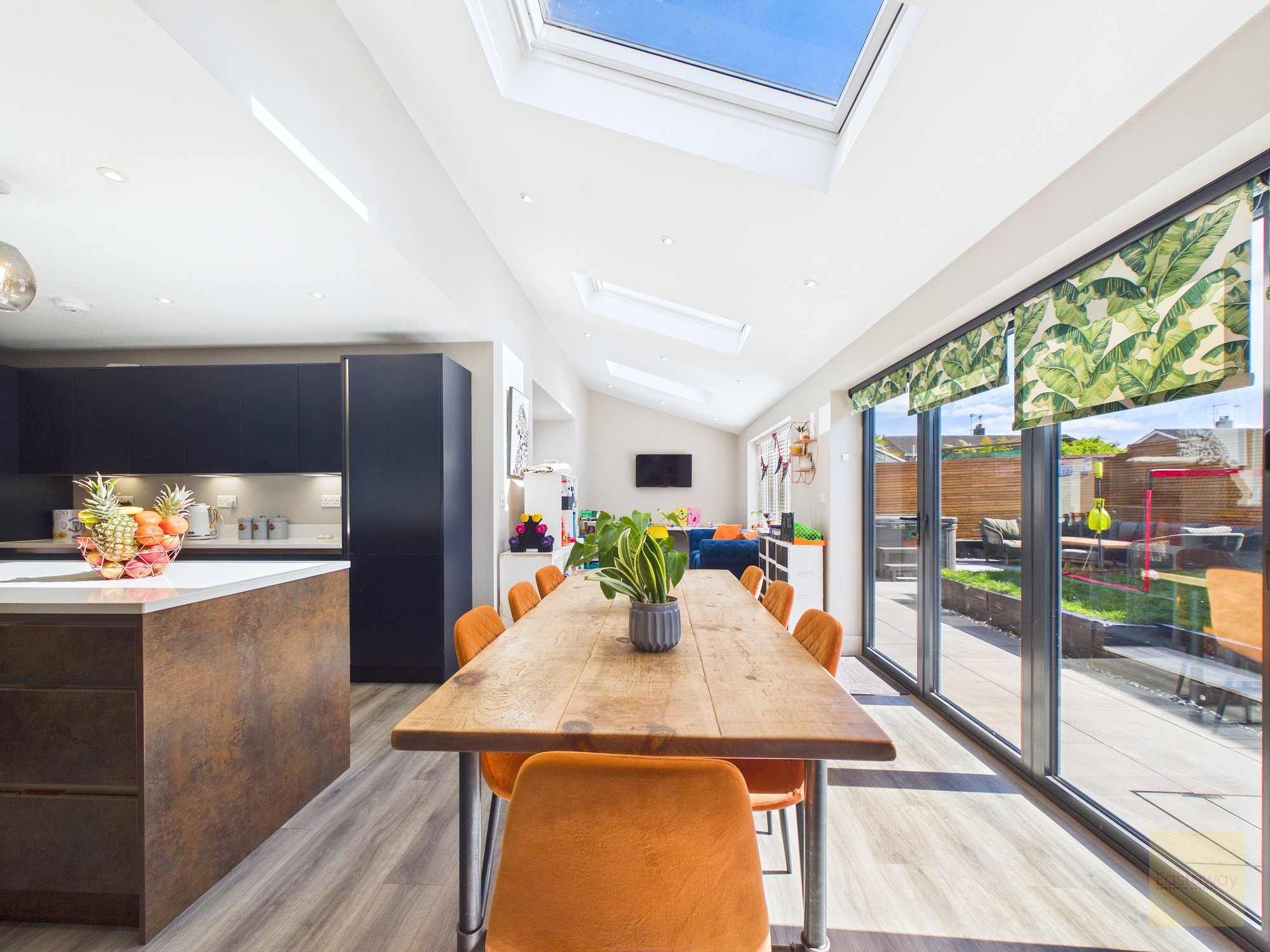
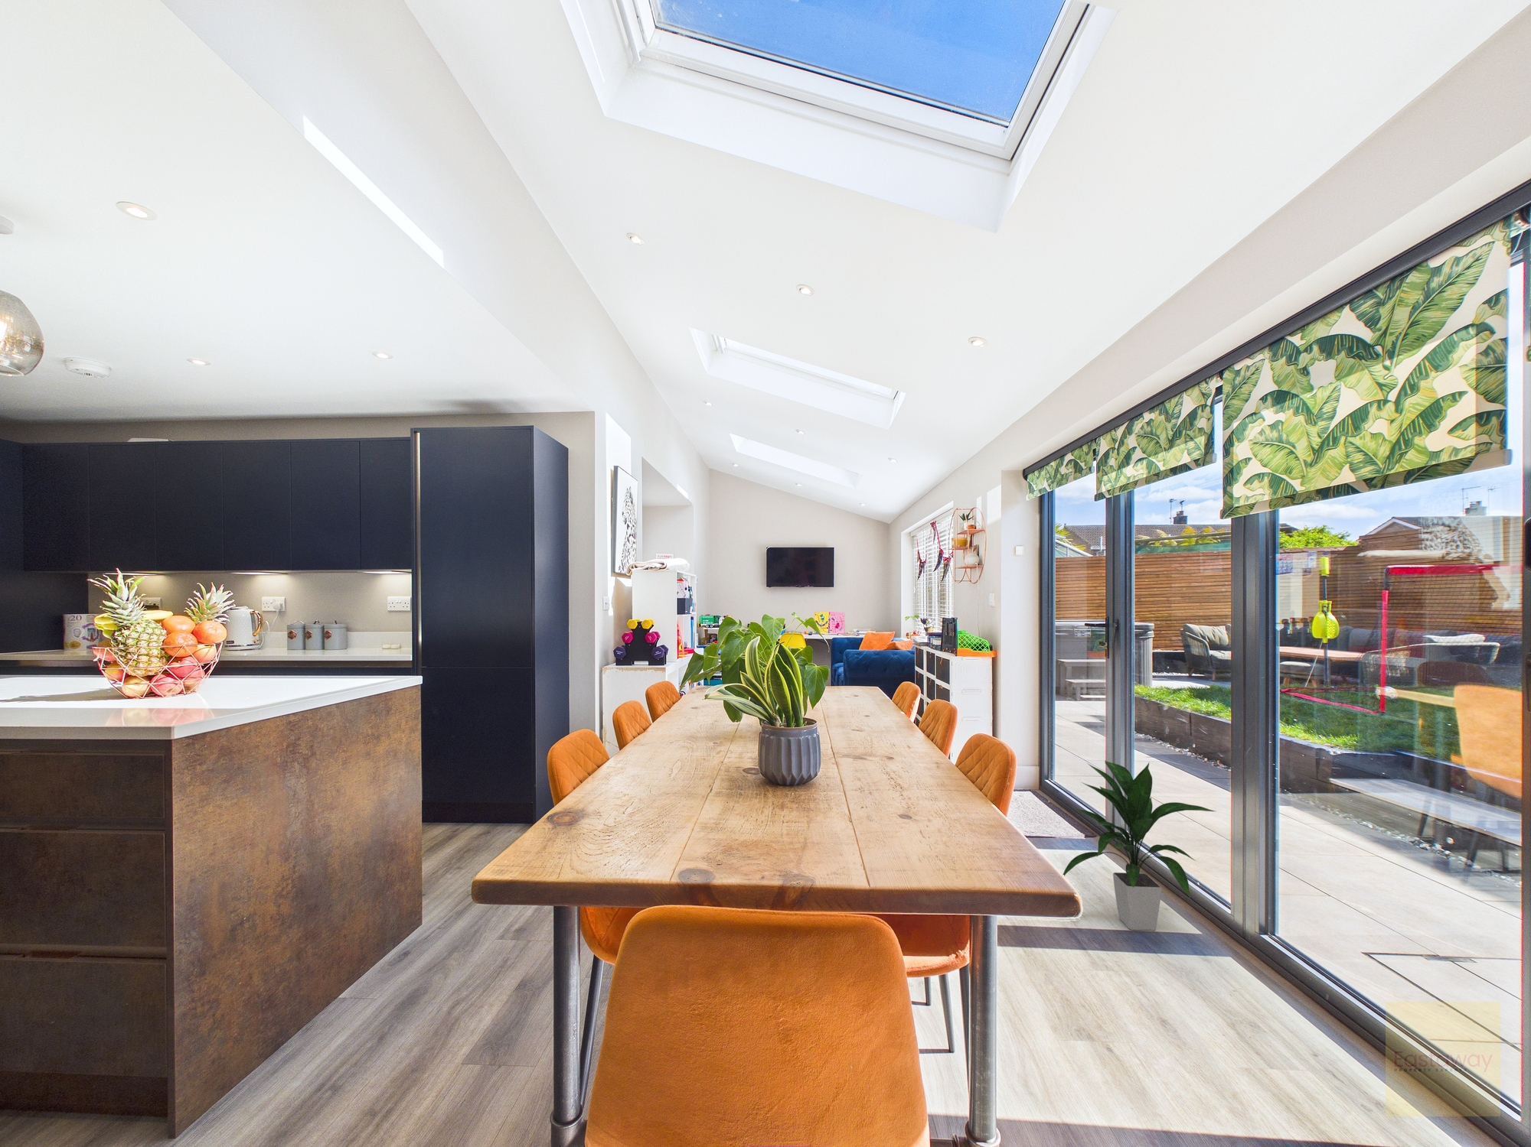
+ indoor plant [1062,759,1215,931]
